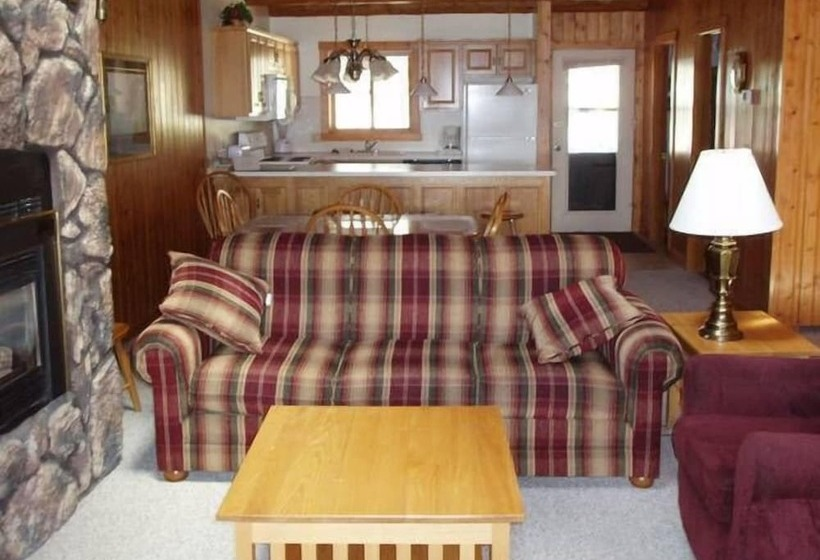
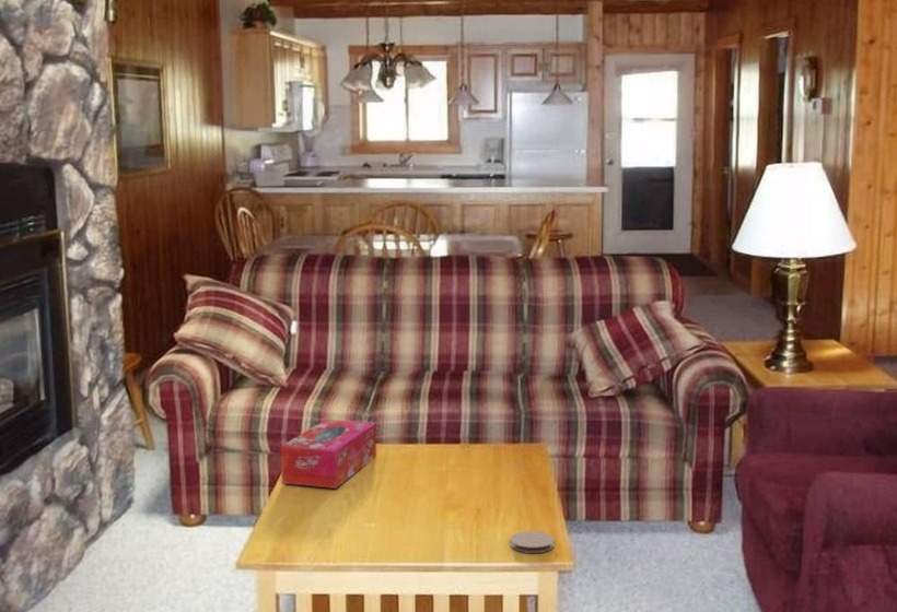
+ tissue box [280,419,377,490]
+ coaster [509,530,556,554]
